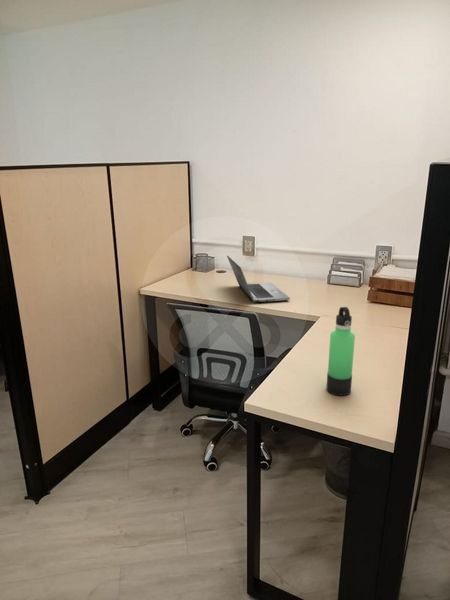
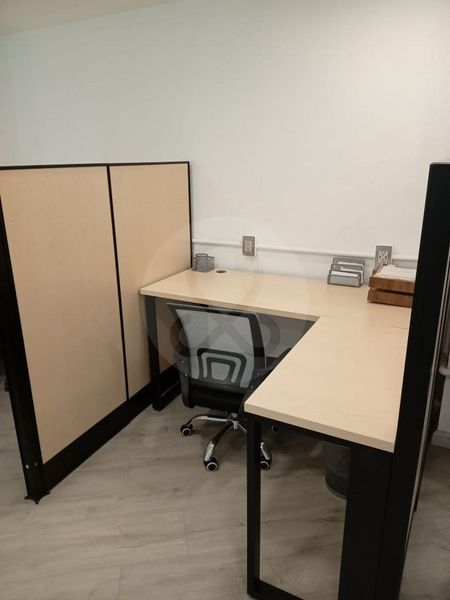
- laptop [226,255,291,303]
- thermos bottle [325,306,356,397]
